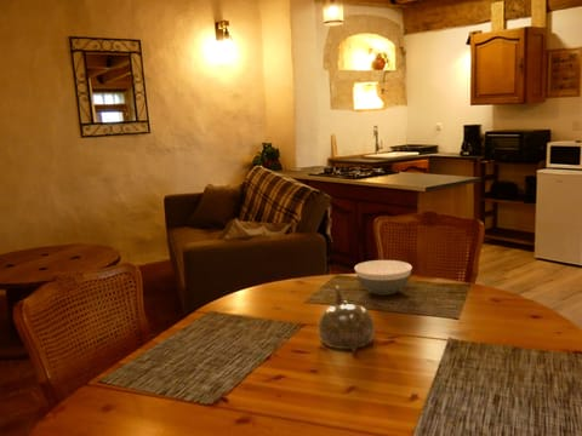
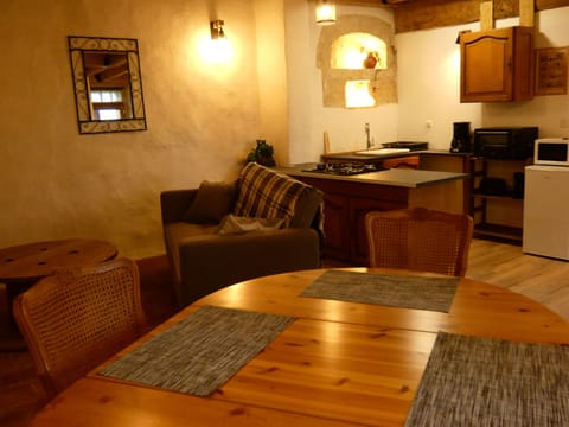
- teapot [318,285,376,352]
- bowl [353,259,413,296]
